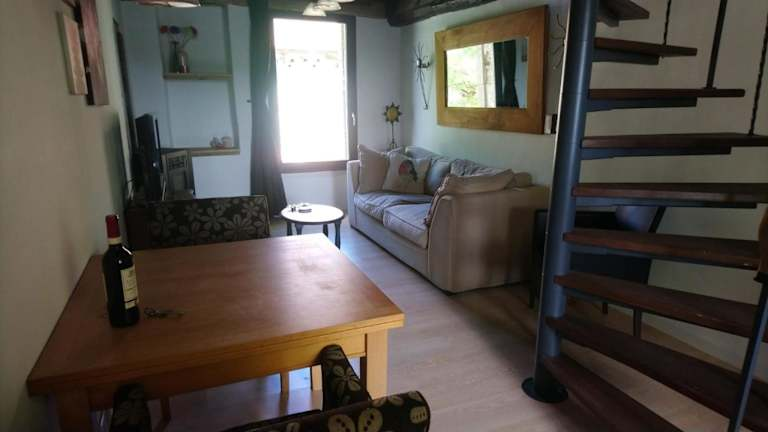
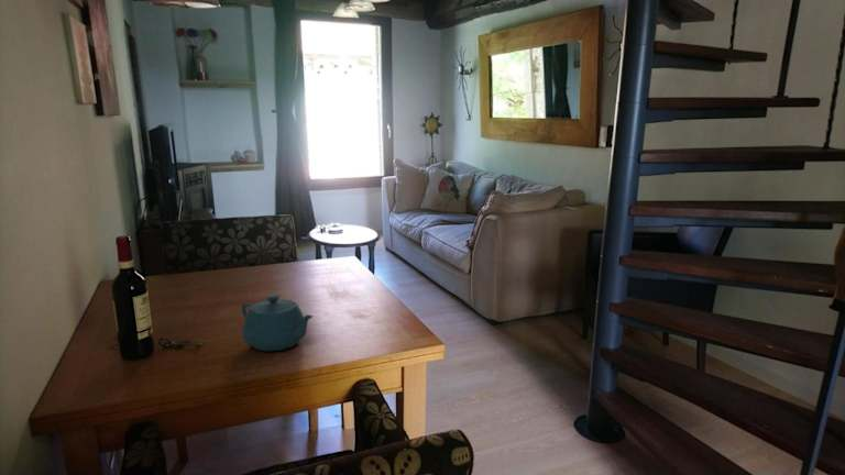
+ teapot [241,294,315,353]
